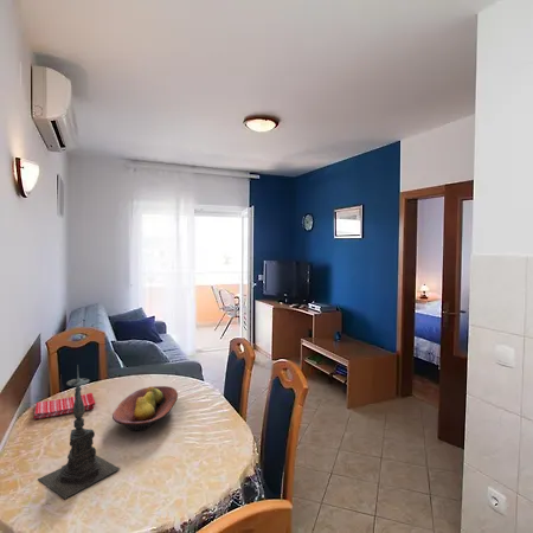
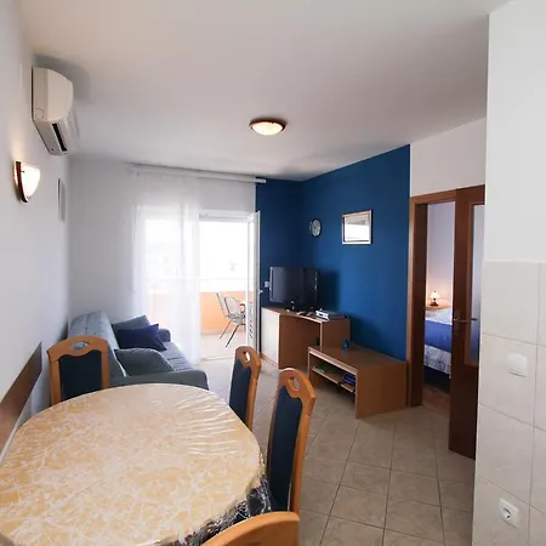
- dish towel [32,392,96,420]
- candle holder [37,364,121,500]
- fruit bowl [111,385,179,432]
